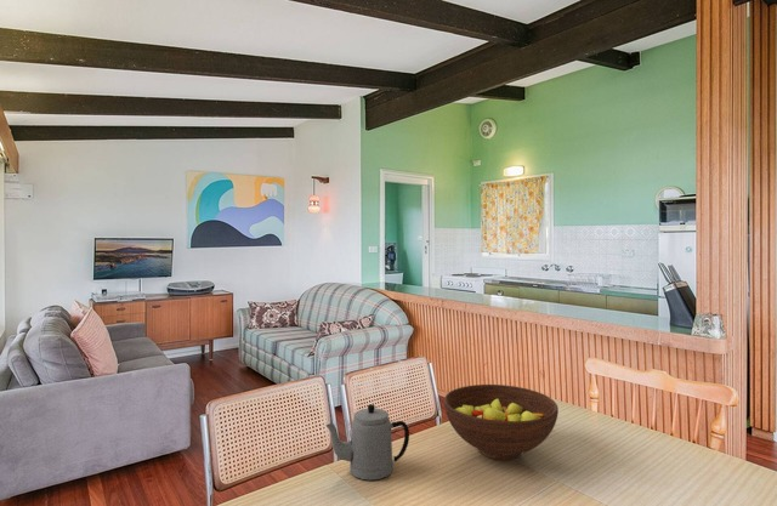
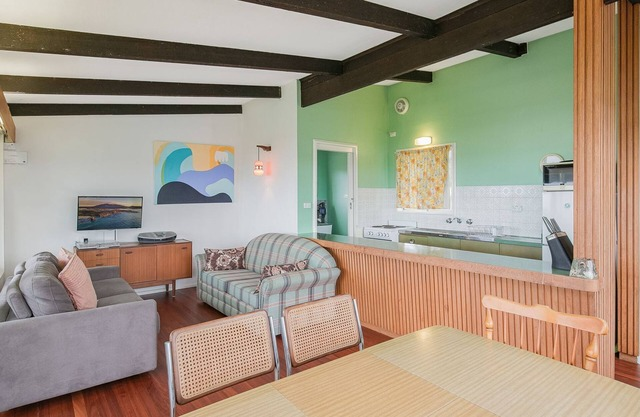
- fruit bowl [443,383,560,461]
- teapot [324,403,410,482]
